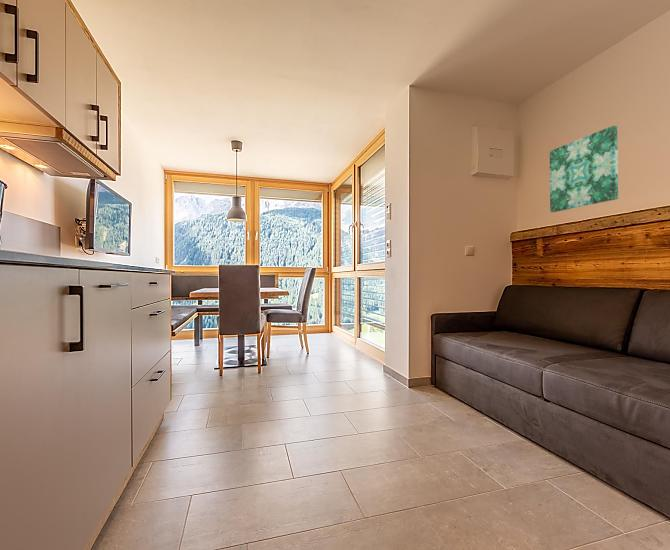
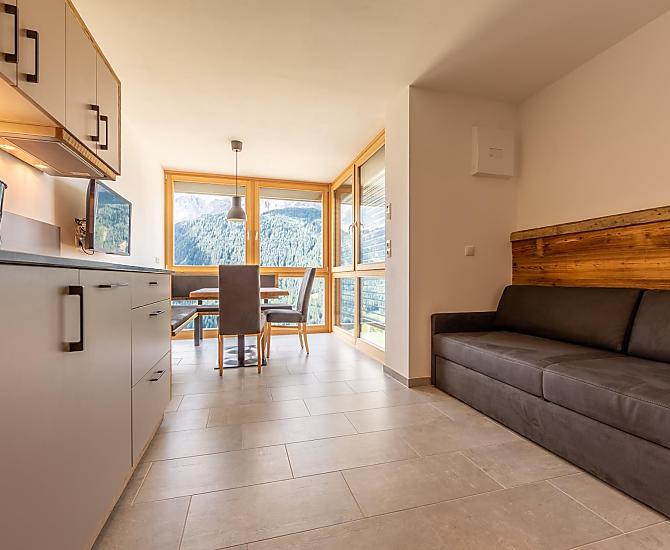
- wall art [549,125,619,213]
